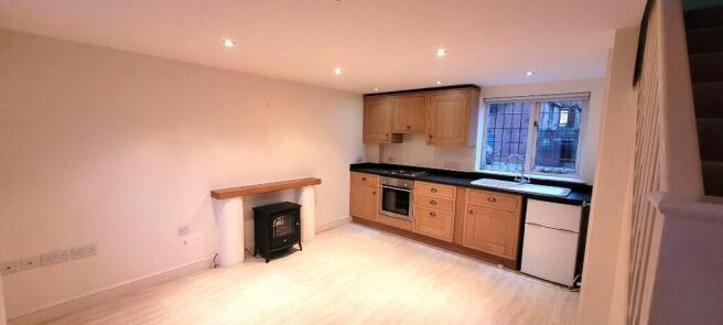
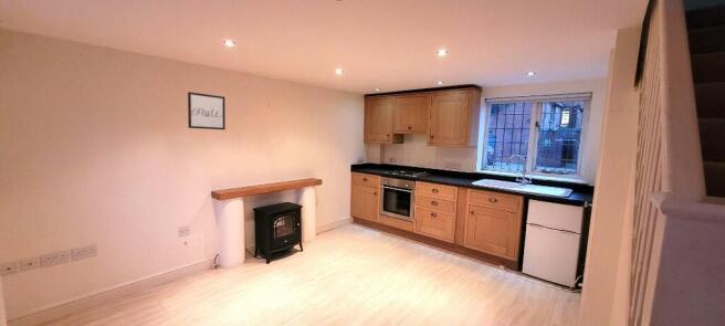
+ wall art [187,91,227,130]
